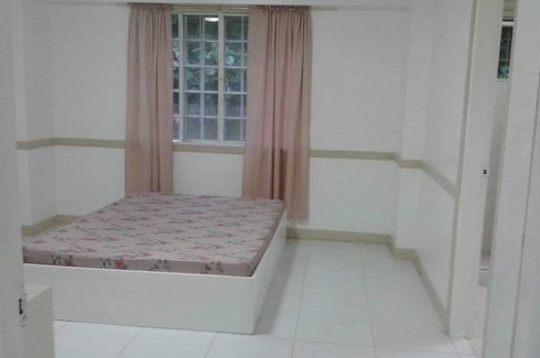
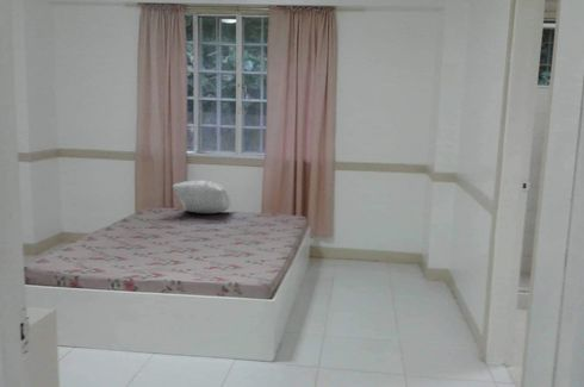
+ pillow [172,180,232,214]
